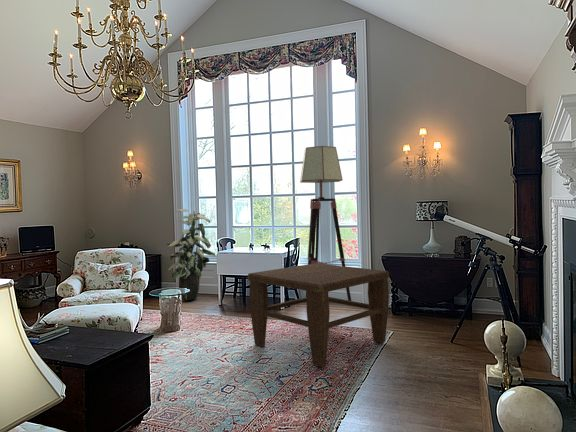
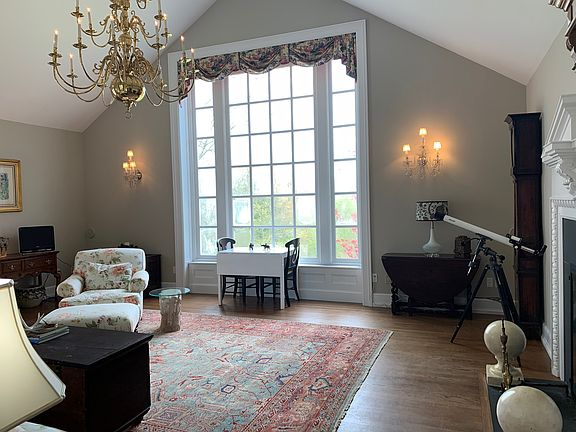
- coffee table [247,262,390,369]
- indoor plant [165,208,217,301]
- floor lamp [299,145,352,301]
